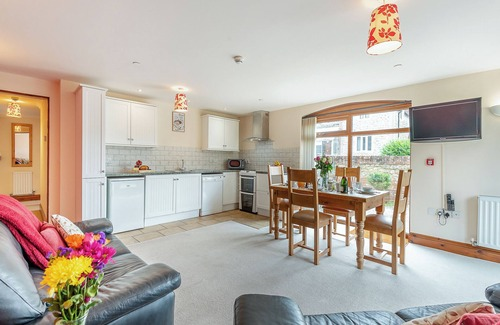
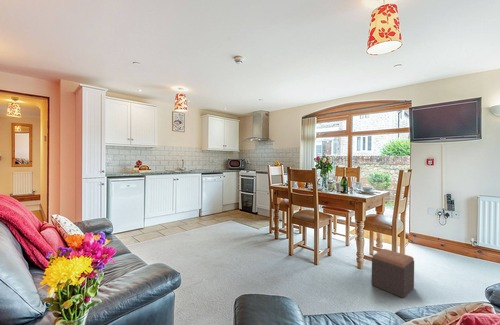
+ footstool [371,248,415,299]
